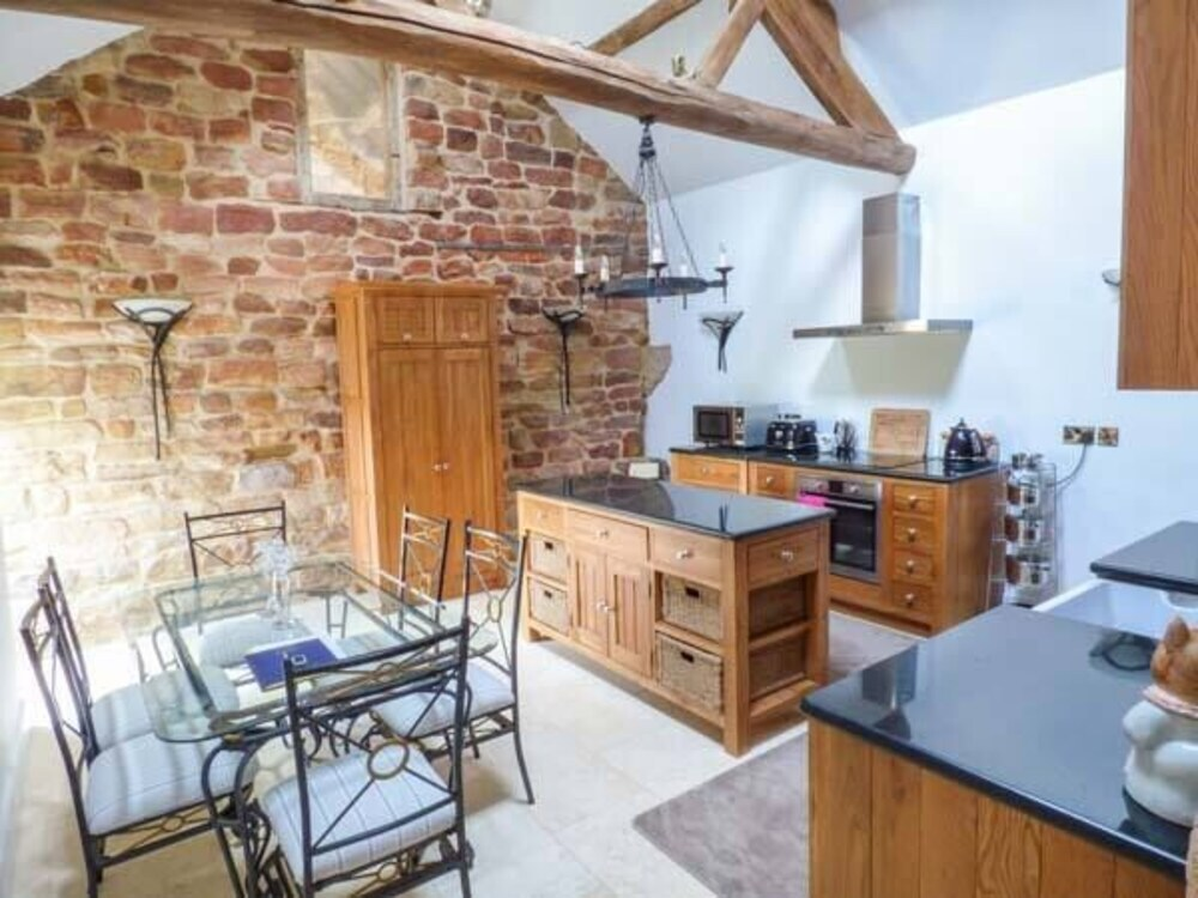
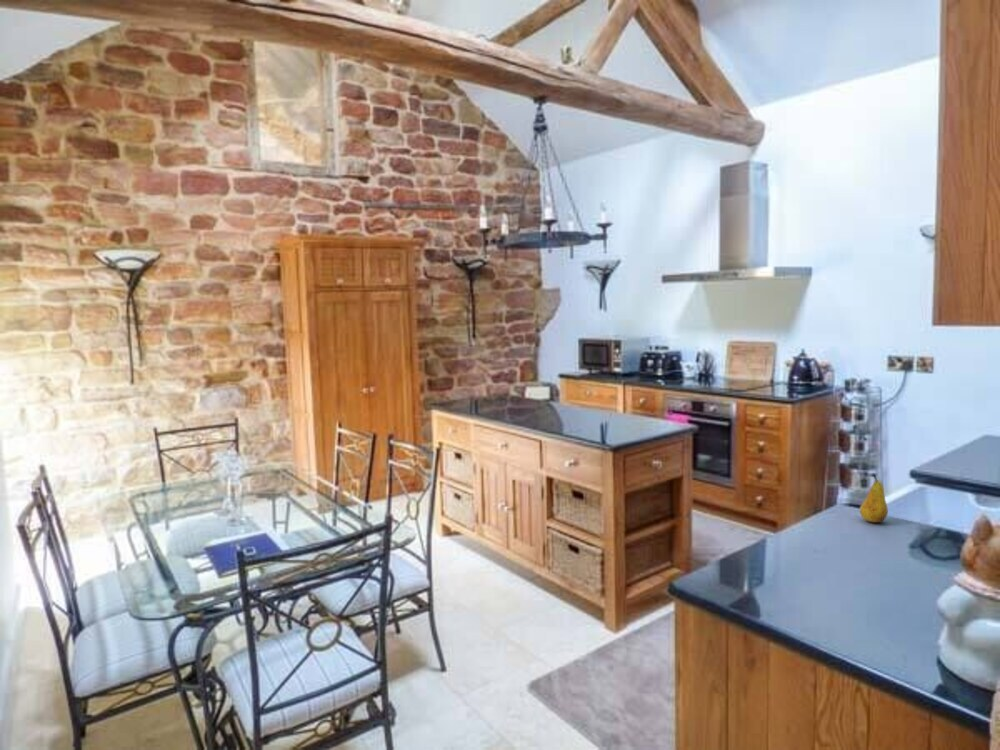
+ fruit [859,473,889,523]
